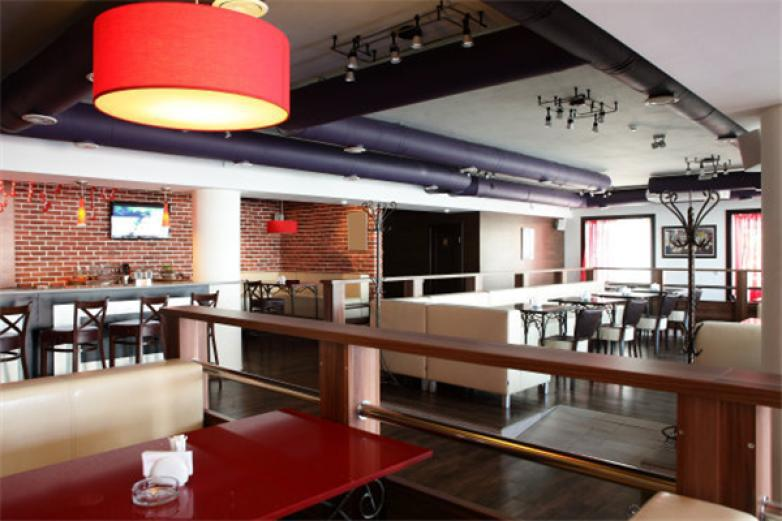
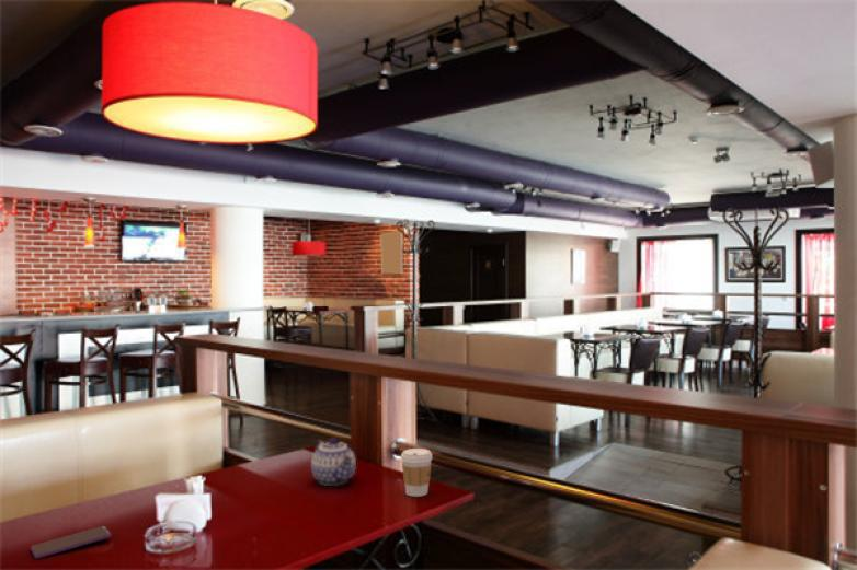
+ teapot [310,437,357,487]
+ smartphone [30,525,112,560]
+ coffee cup [400,447,434,498]
